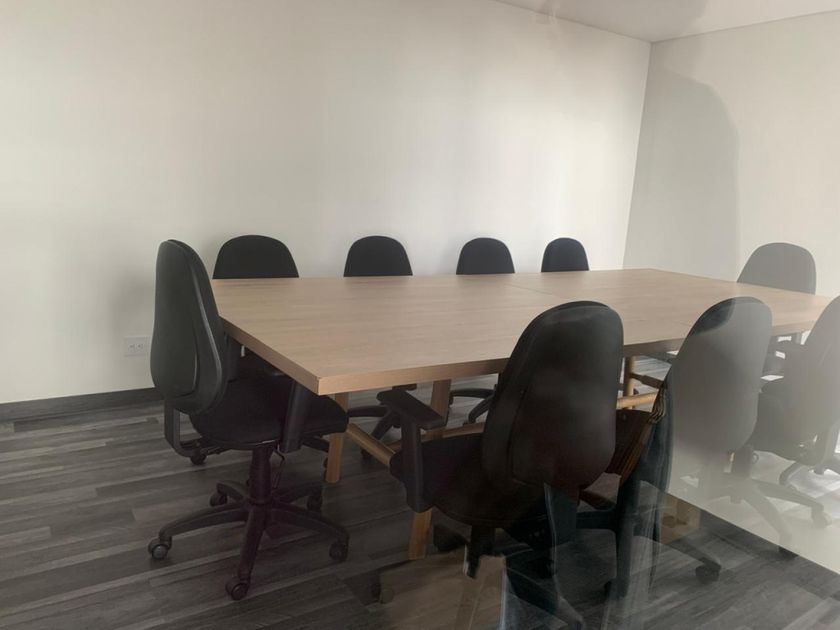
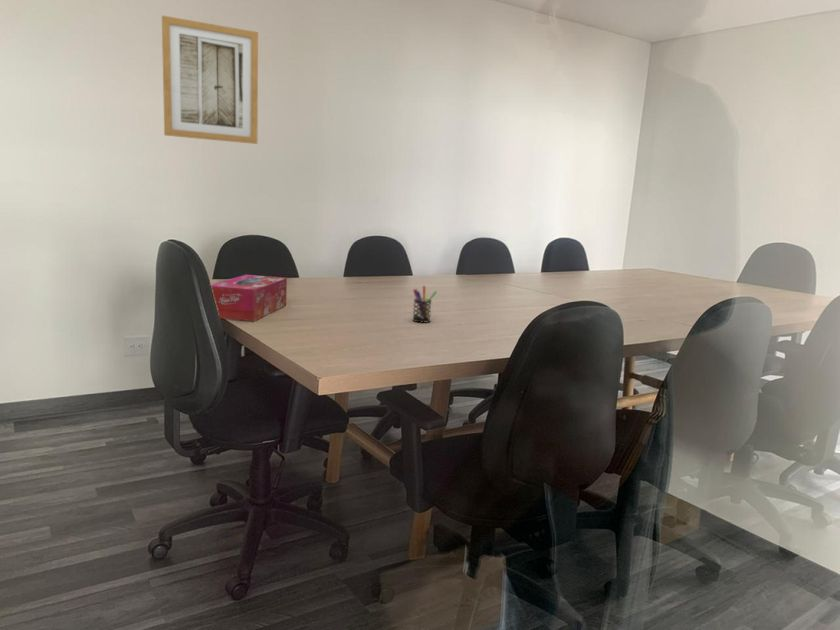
+ wall art [161,14,259,145]
+ tissue box [210,274,288,322]
+ pen holder [412,285,438,323]
